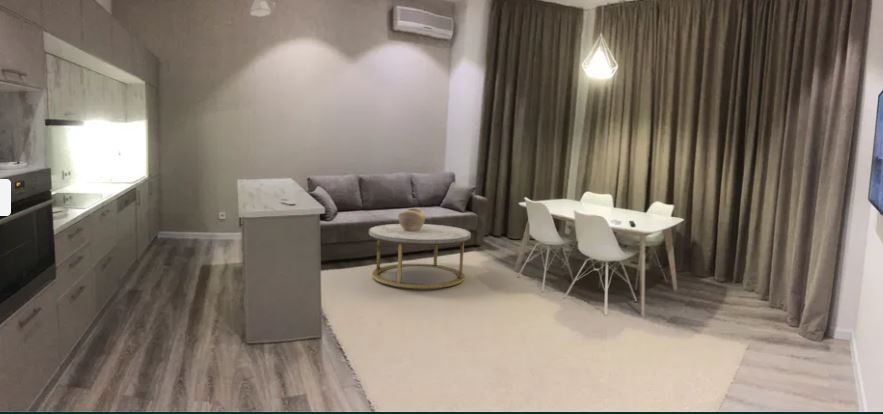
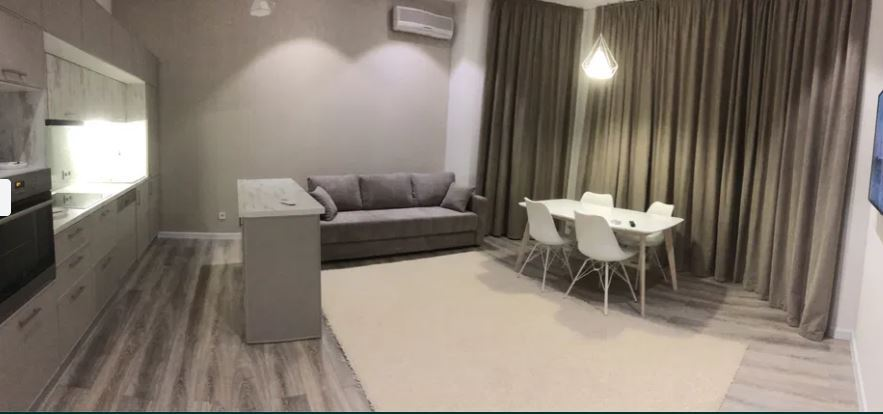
- coffee table [368,223,472,289]
- decorative bowl [397,207,426,231]
